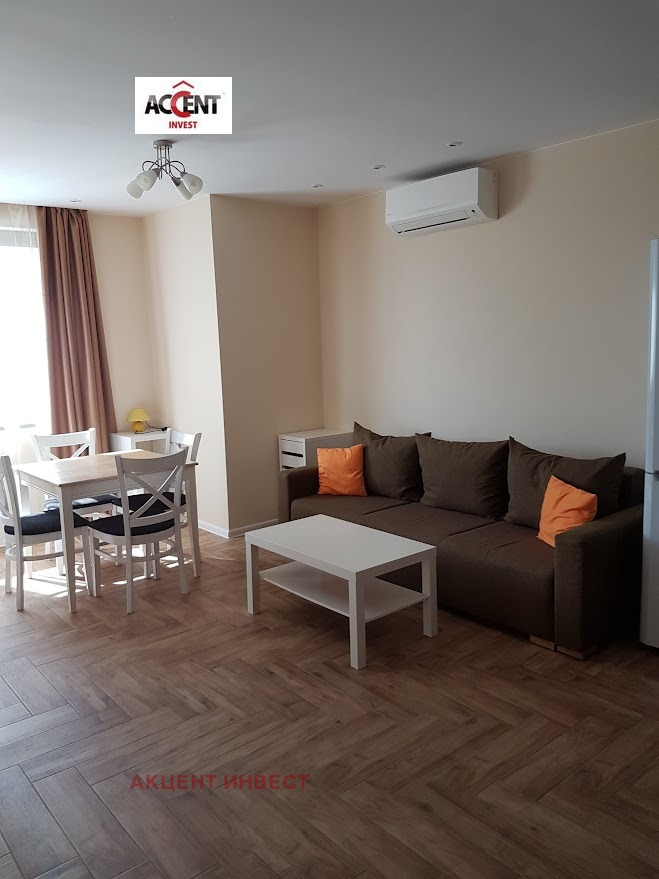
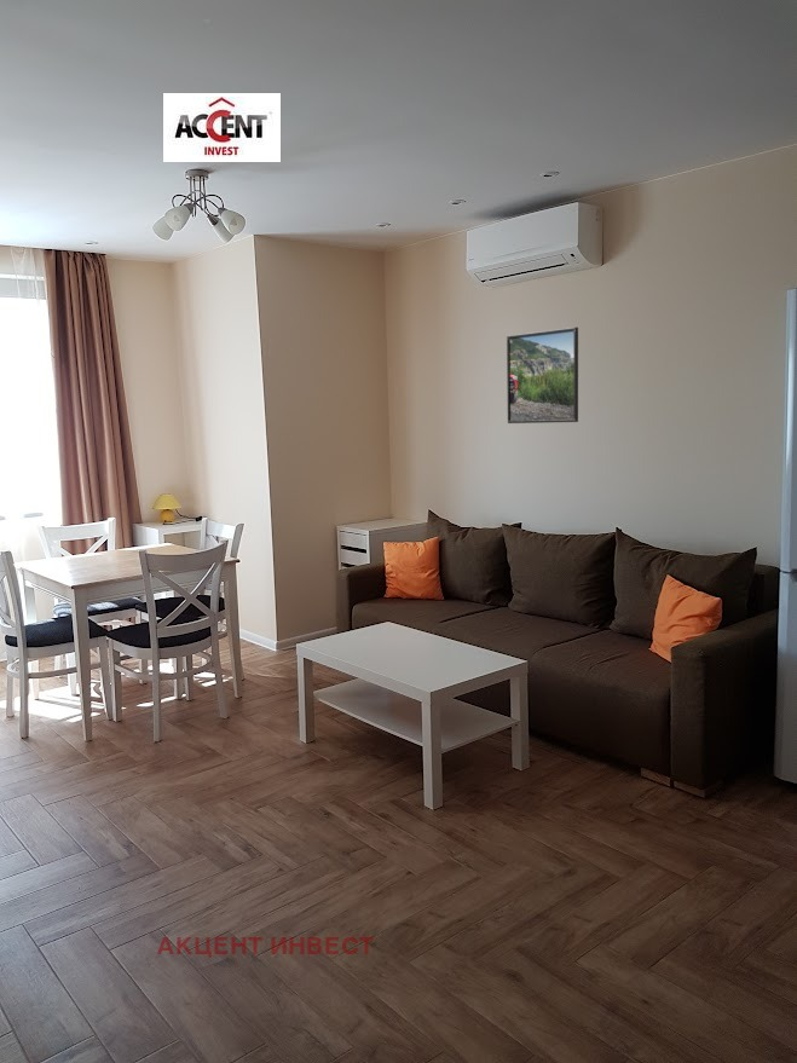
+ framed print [506,327,579,424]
